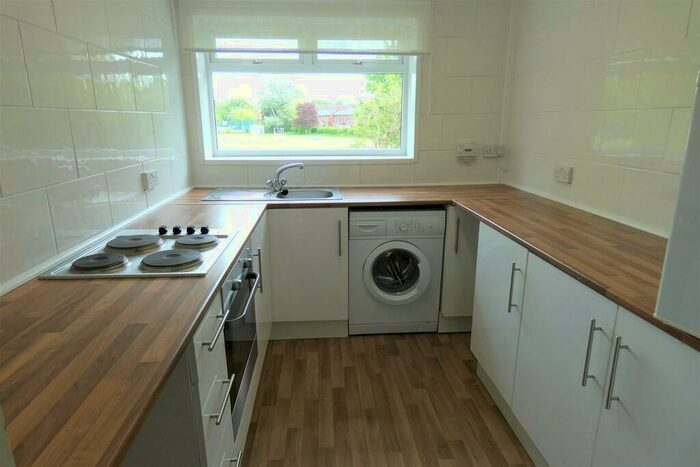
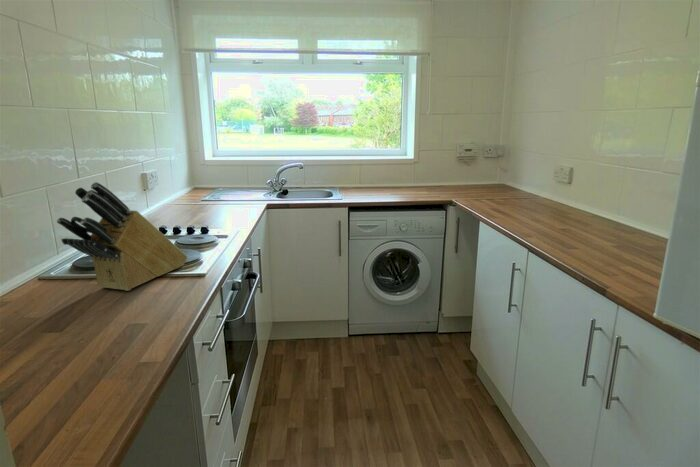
+ knife block [56,181,188,292]
